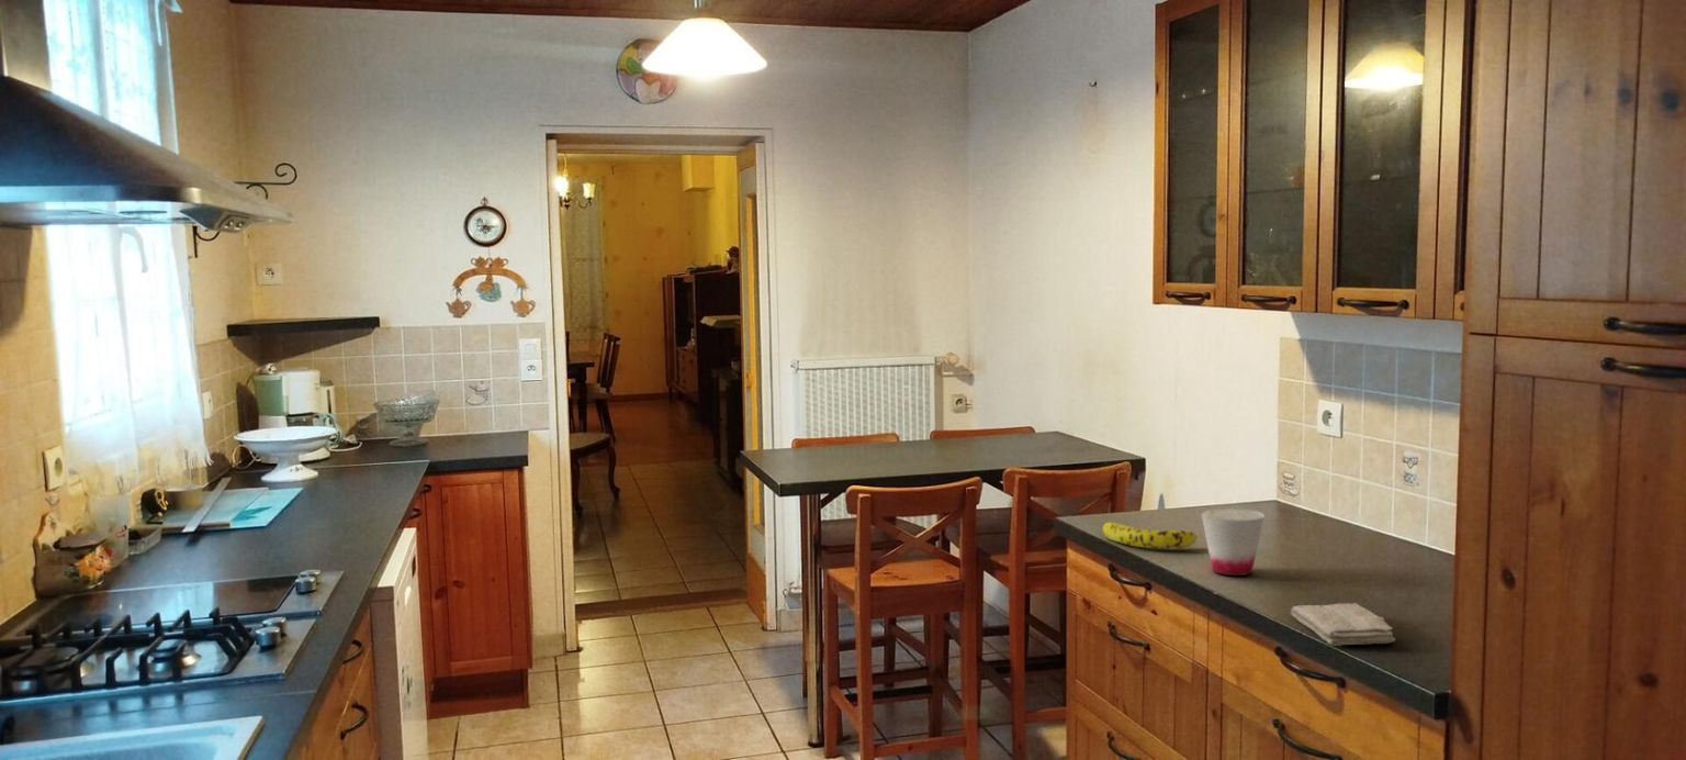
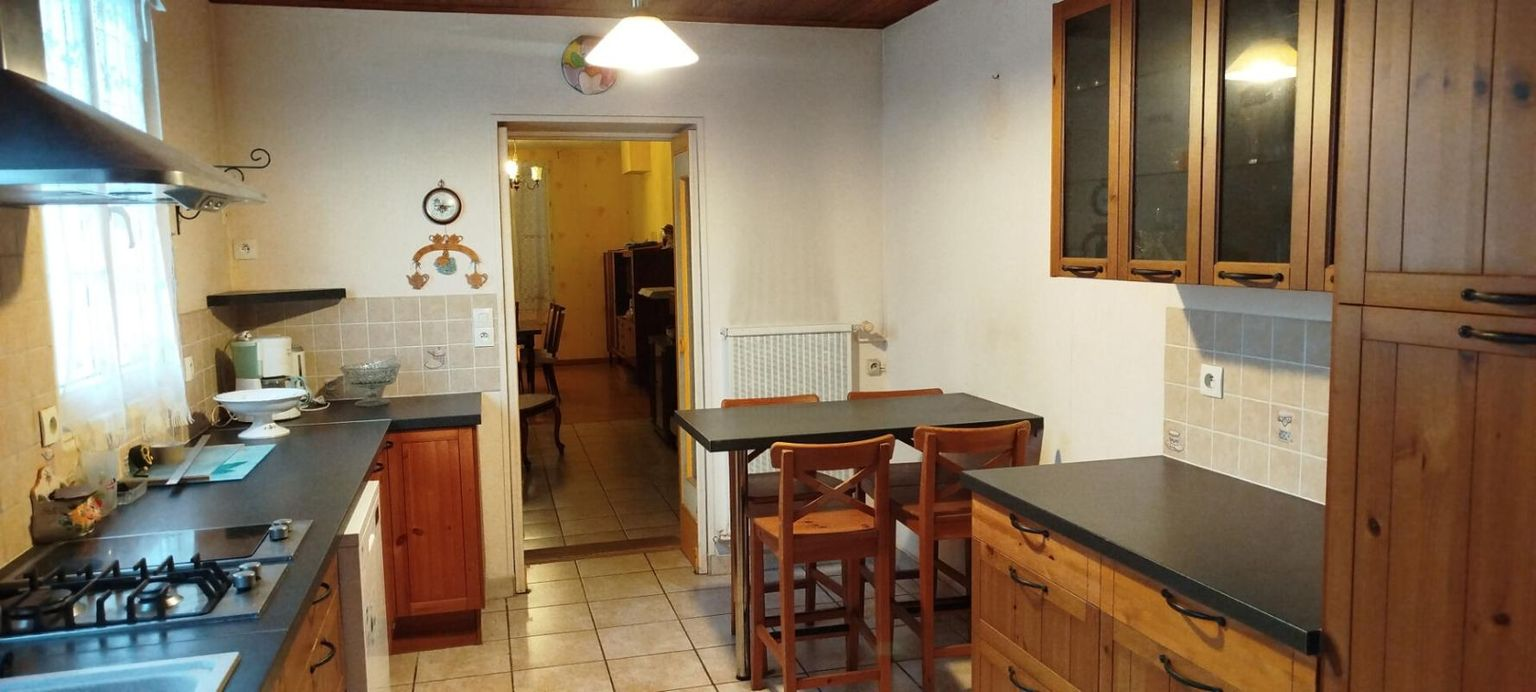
- washcloth [1290,602,1396,647]
- cup [1200,507,1266,577]
- fruit [1102,521,1199,550]
